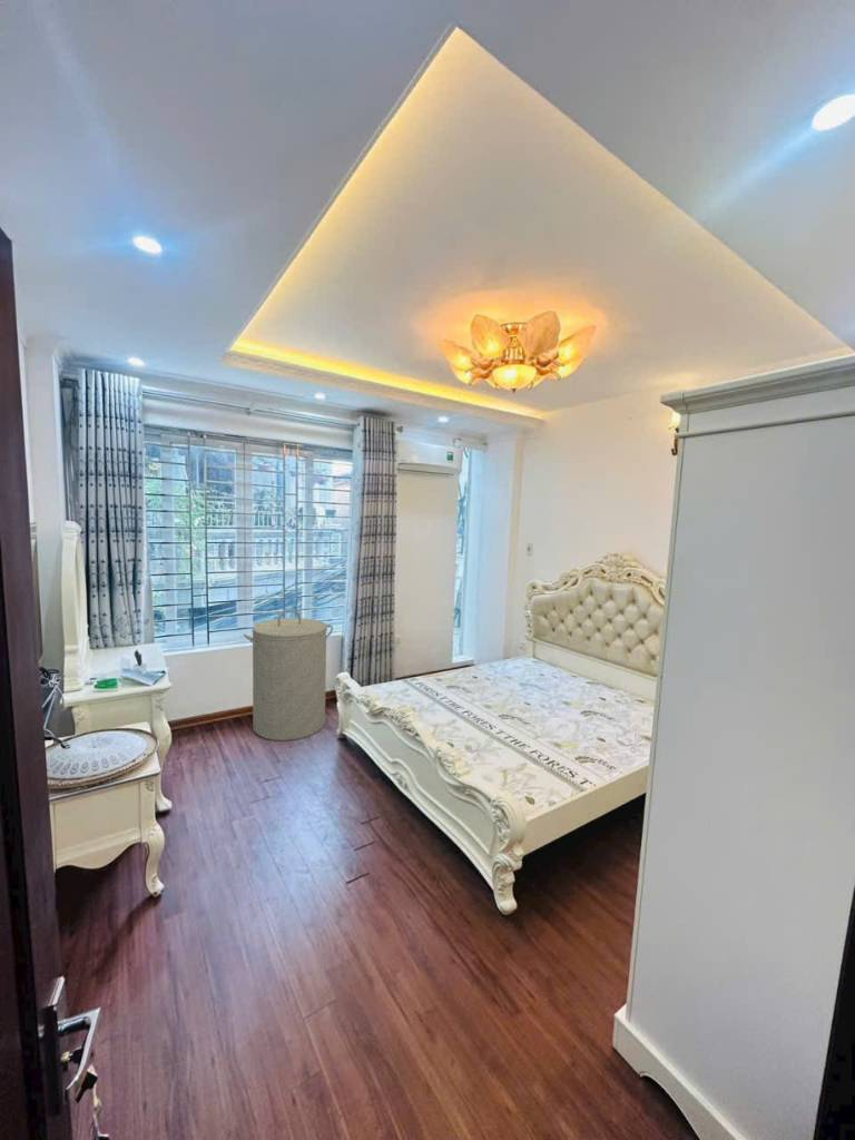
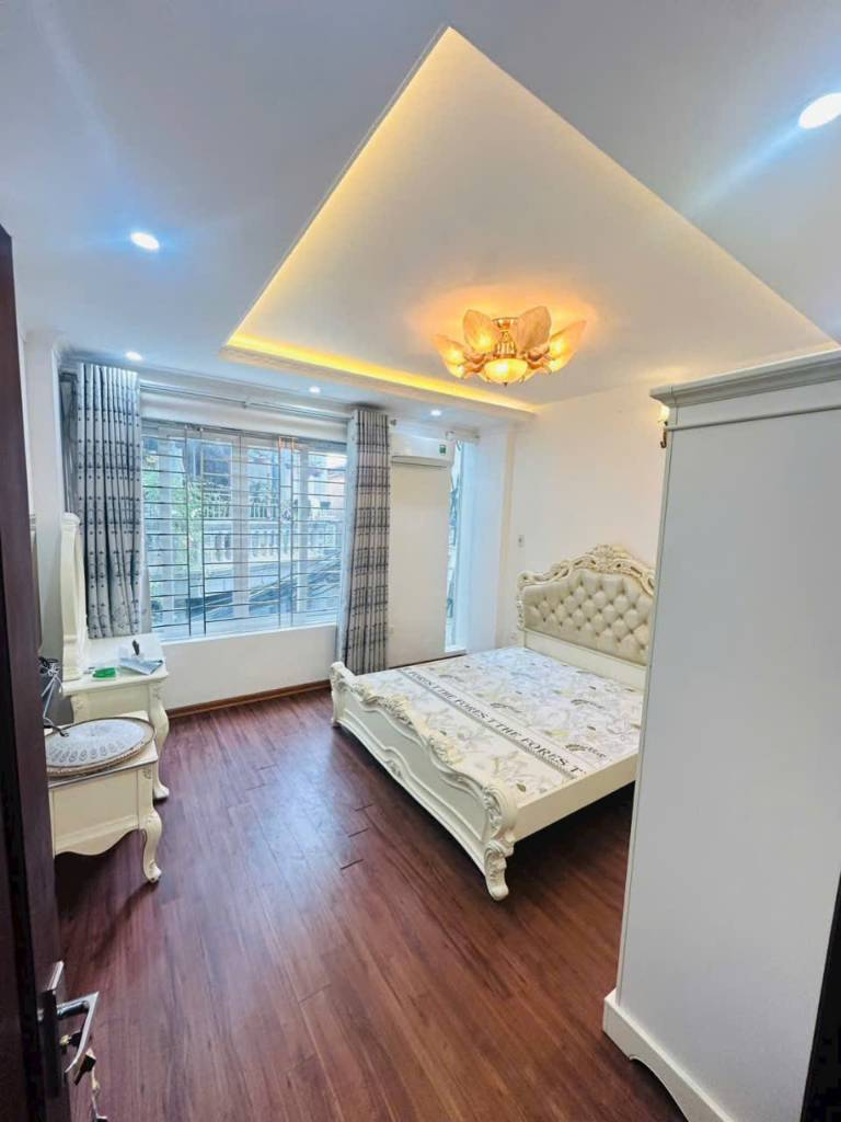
- laundry hamper [243,609,334,741]
